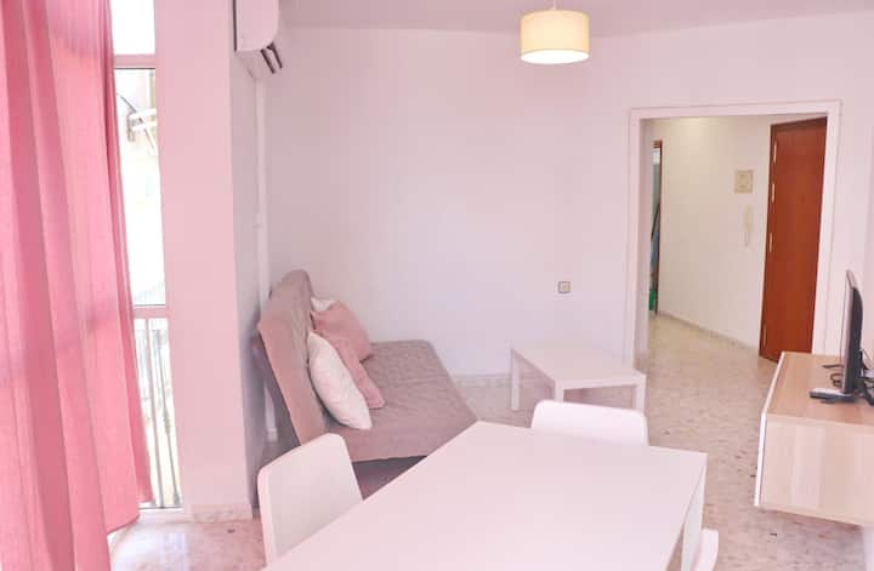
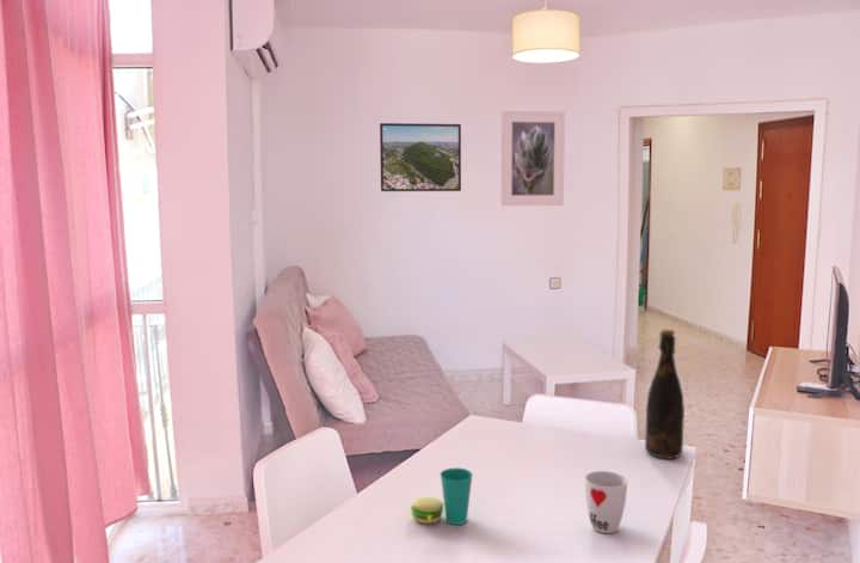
+ cup [584,470,628,534]
+ cup [410,466,474,526]
+ bottle [644,329,686,460]
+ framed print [499,110,566,207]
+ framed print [379,122,462,192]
